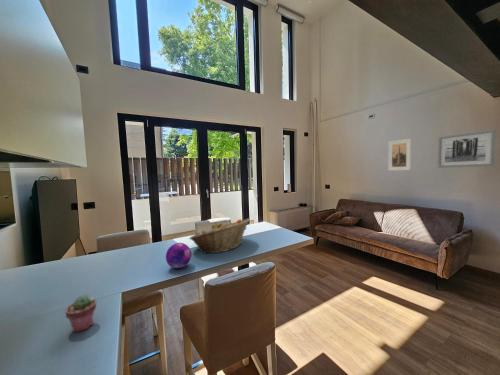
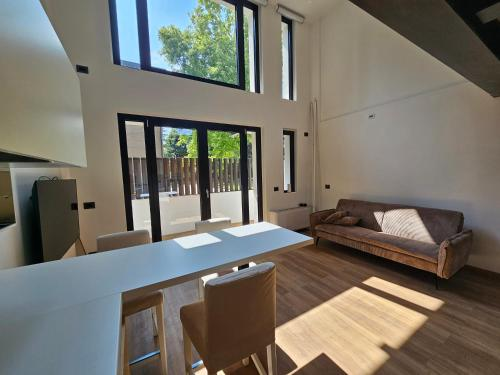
- wall art [437,128,497,169]
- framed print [387,138,412,172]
- decorative orb [165,242,192,269]
- fruit basket [188,218,251,254]
- potted succulent [65,293,97,333]
